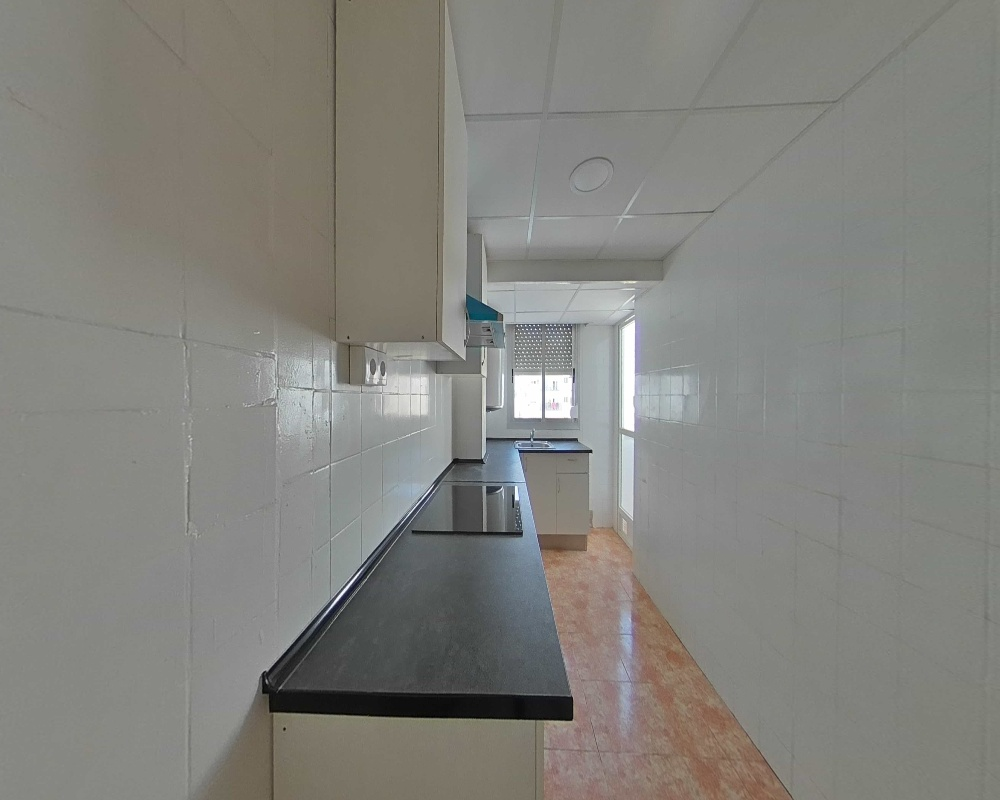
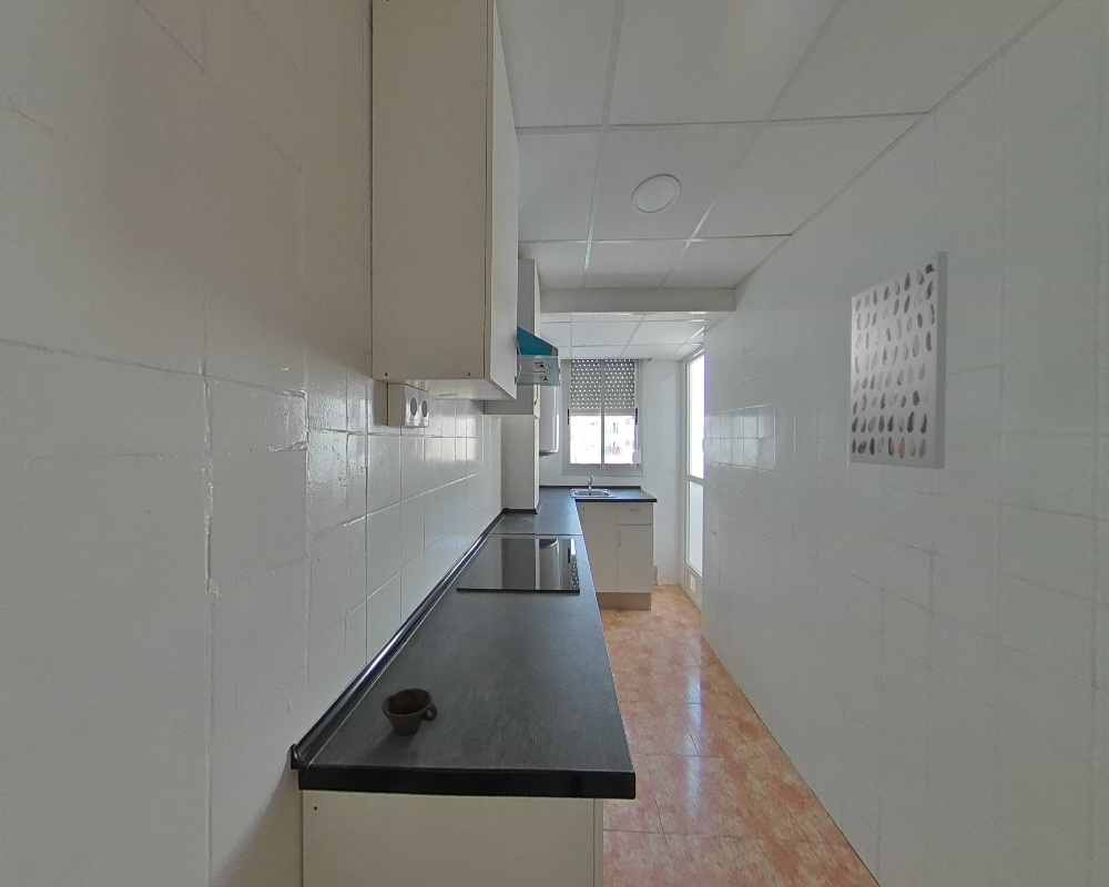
+ wall art [848,251,948,470]
+ cup [380,687,438,736]
